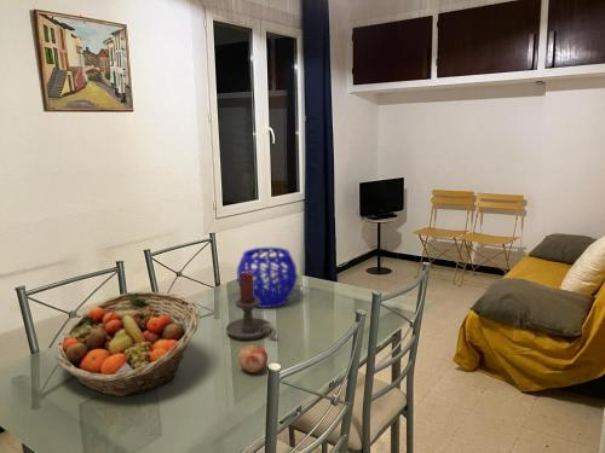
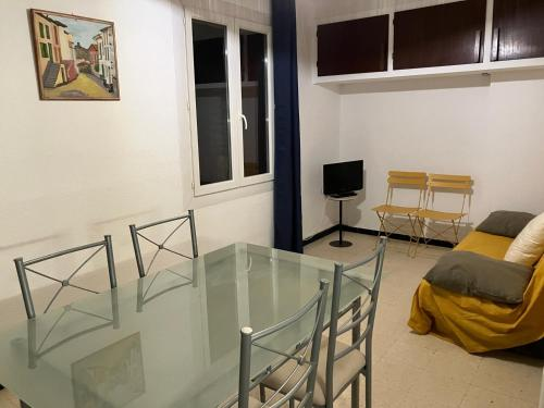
- decorative bowl [236,246,299,309]
- fruit [237,344,269,373]
- fruit basket [54,291,201,397]
- candle holder [225,272,277,341]
